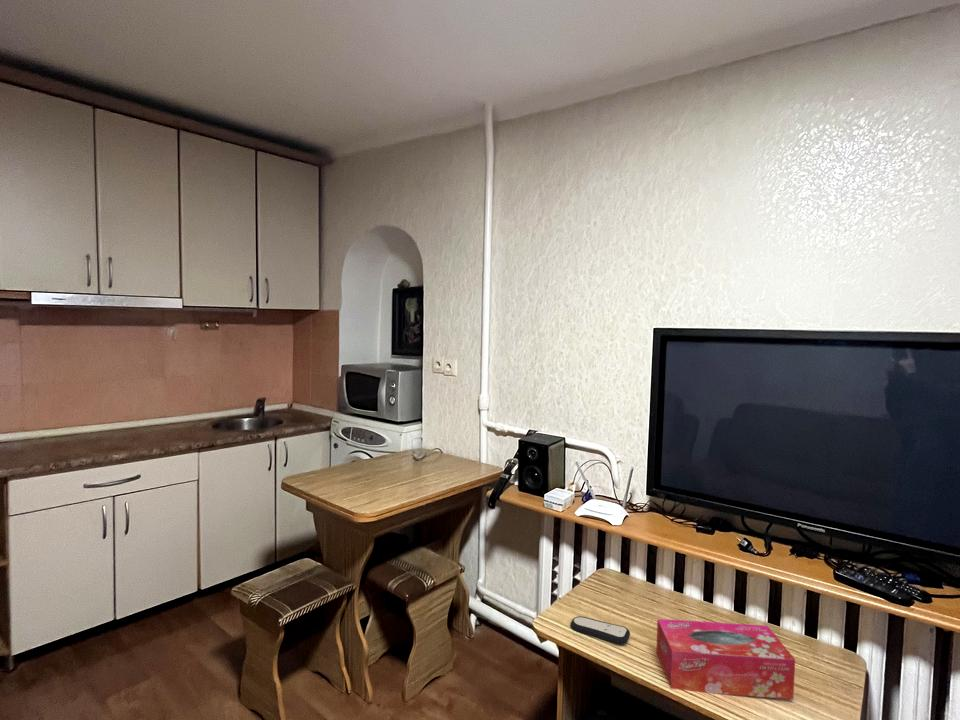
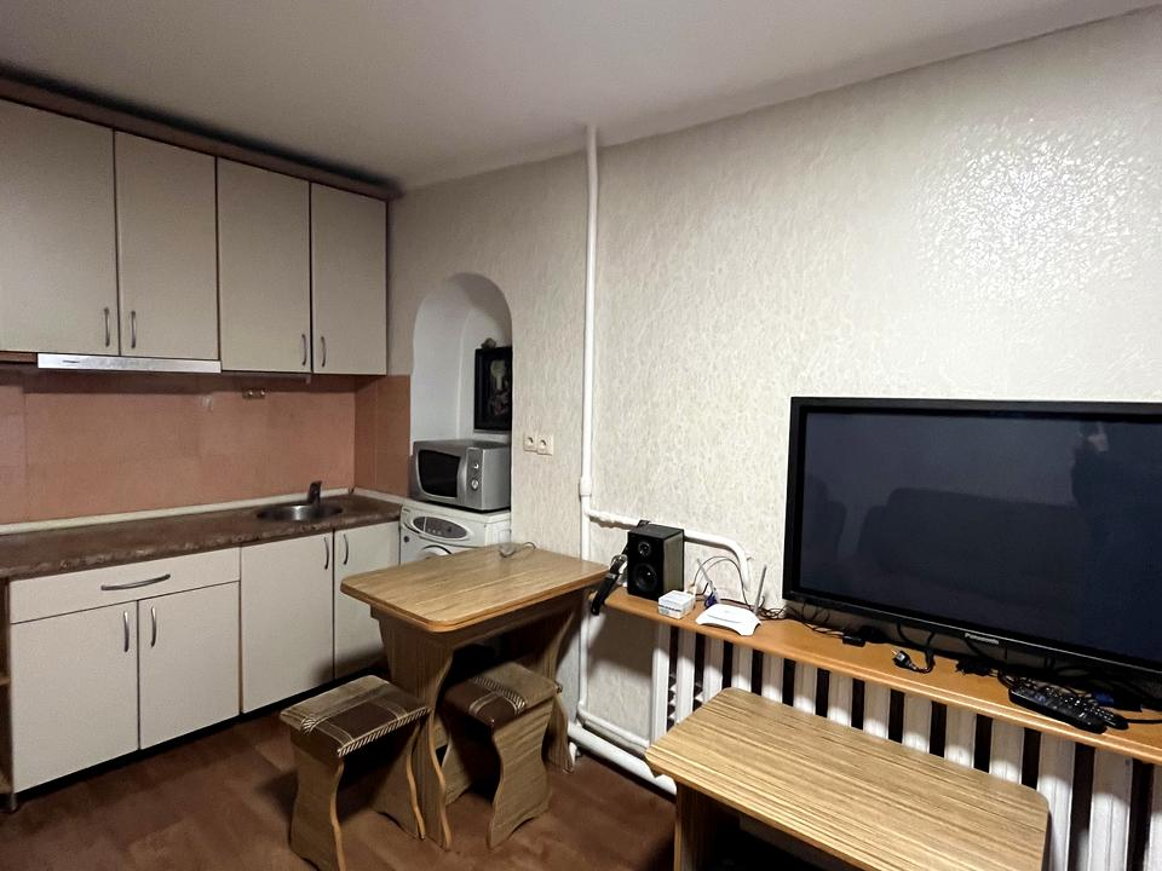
- remote control [570,615,631,645]
- tissue box [655,618,796,700]
